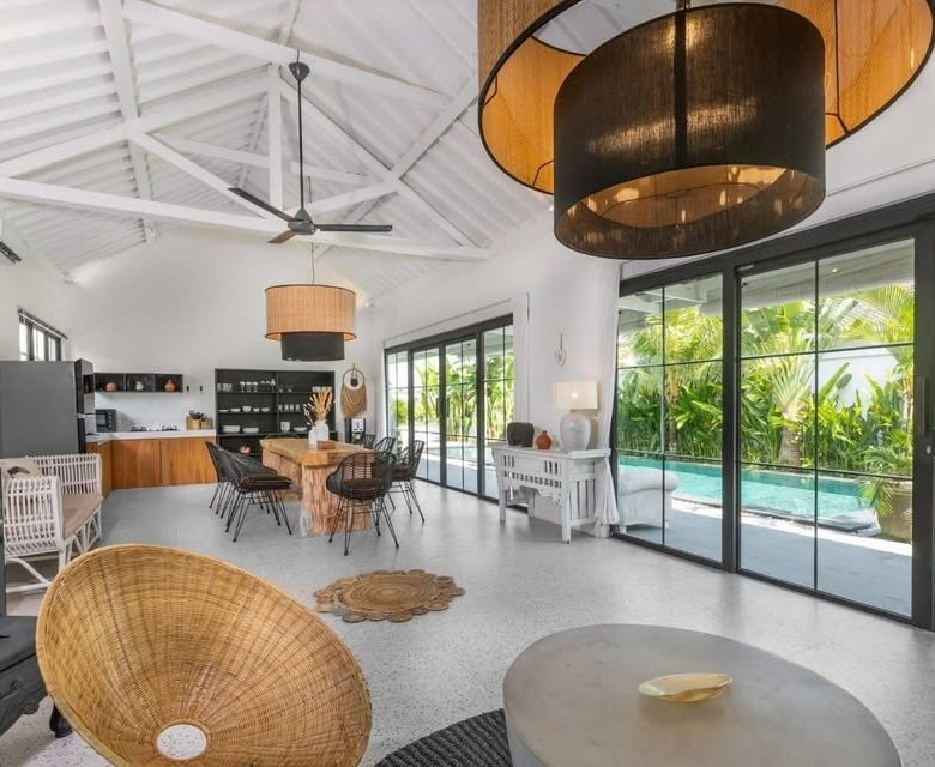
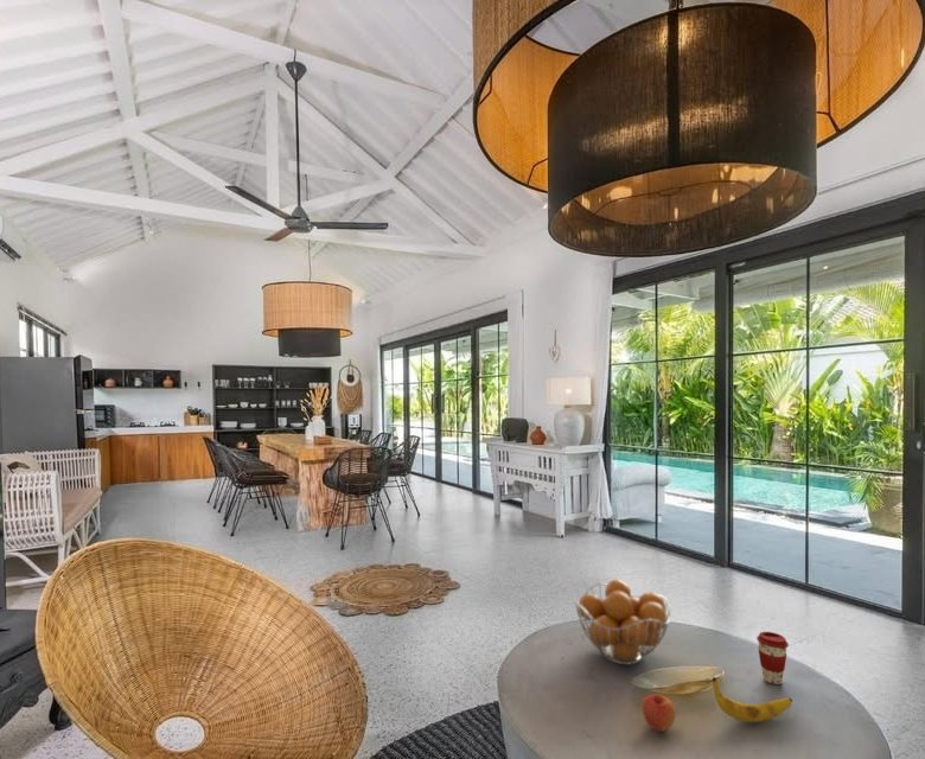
+ apple [642,694,677,733]
+ banana [712,676,793,723]
+ coffee cup [755,631,790,685]
+ fruit basket [574,579,671,666]
